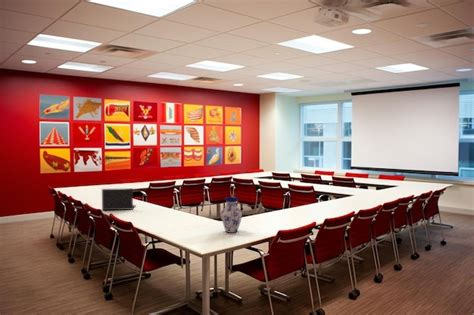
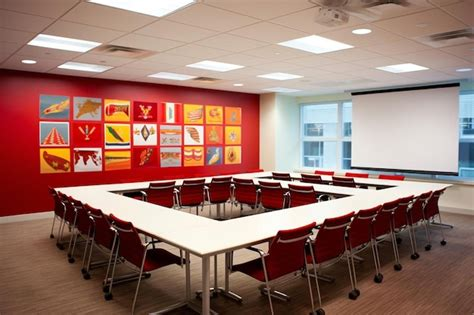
- vase [220,196,243,234]
- laptop [101,188,137,211]
